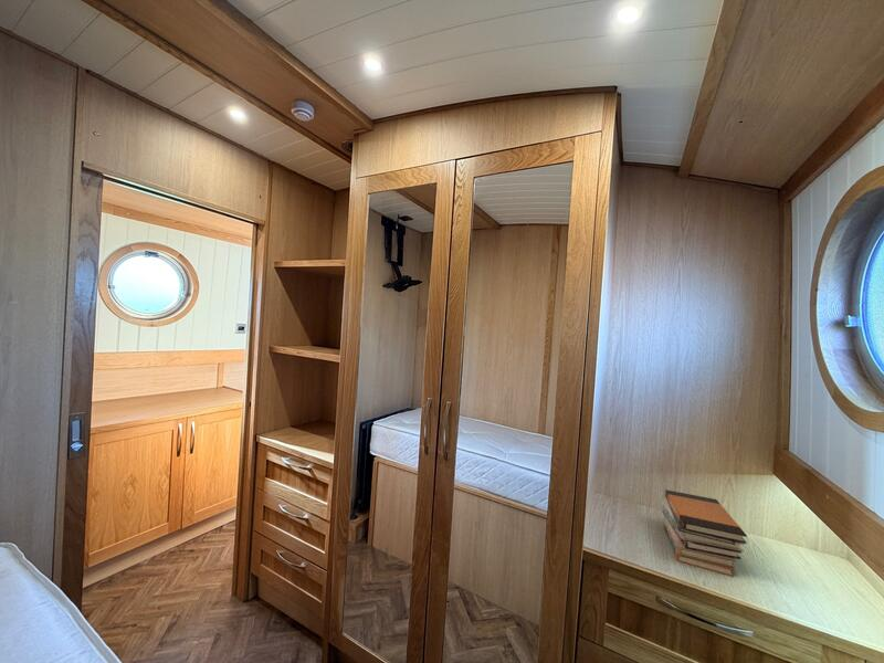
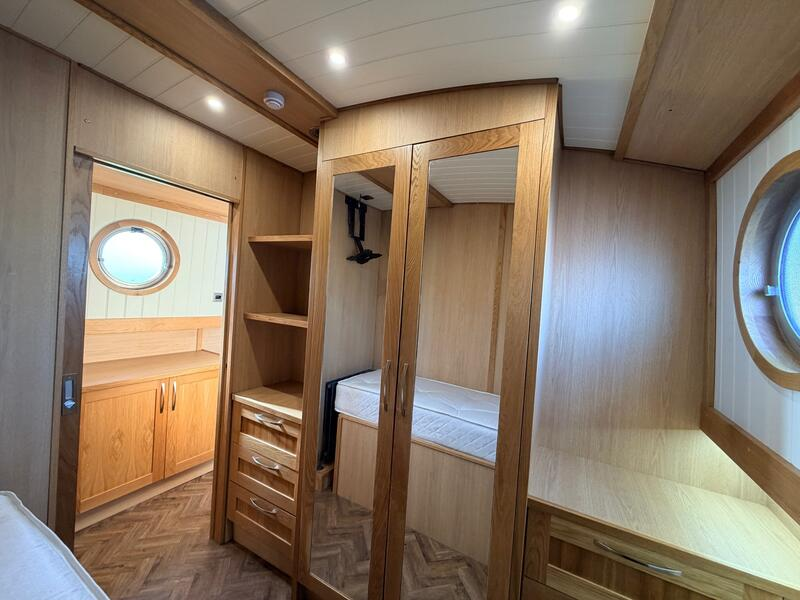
- book stack [661,488,748,578]
